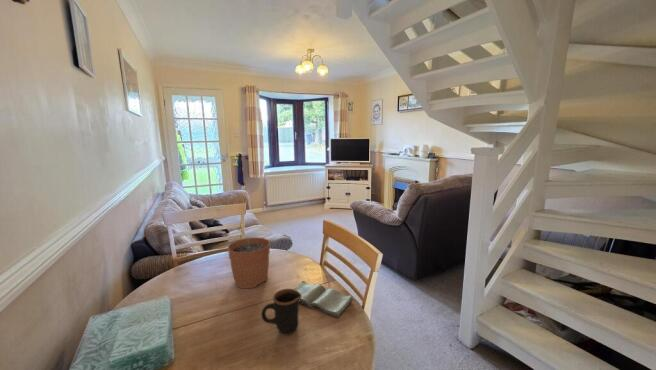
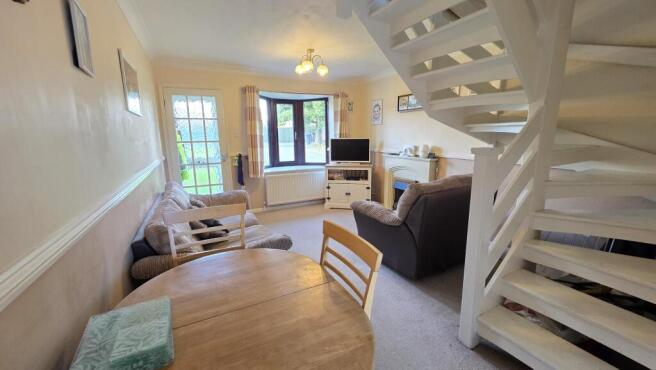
- plant pot [226,225,271,289]
- diary [292,280,354,319]
- mug [260,288,302,336]
